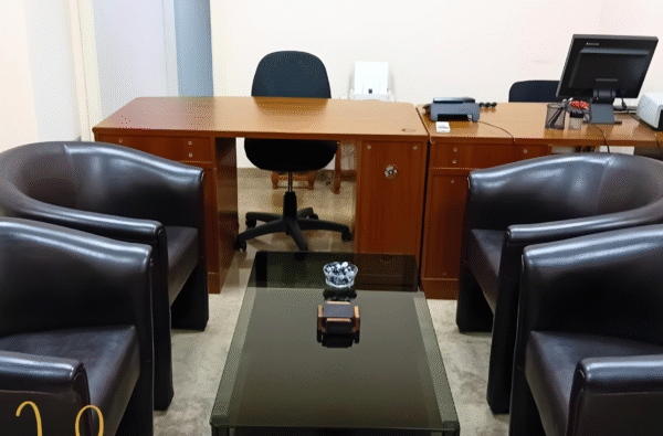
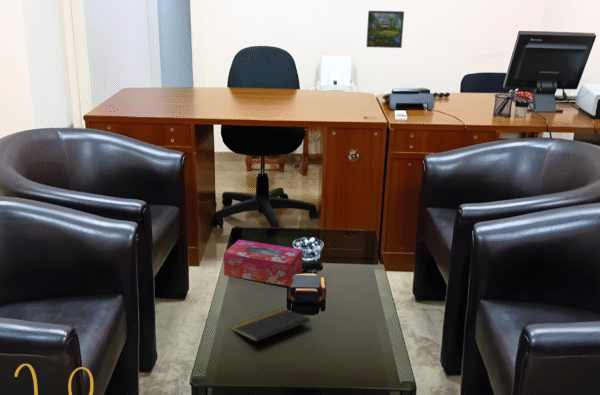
+ tissue box [223,239,304,287]
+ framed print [365,10,405,49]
+ notepad [230,307,312,343]
